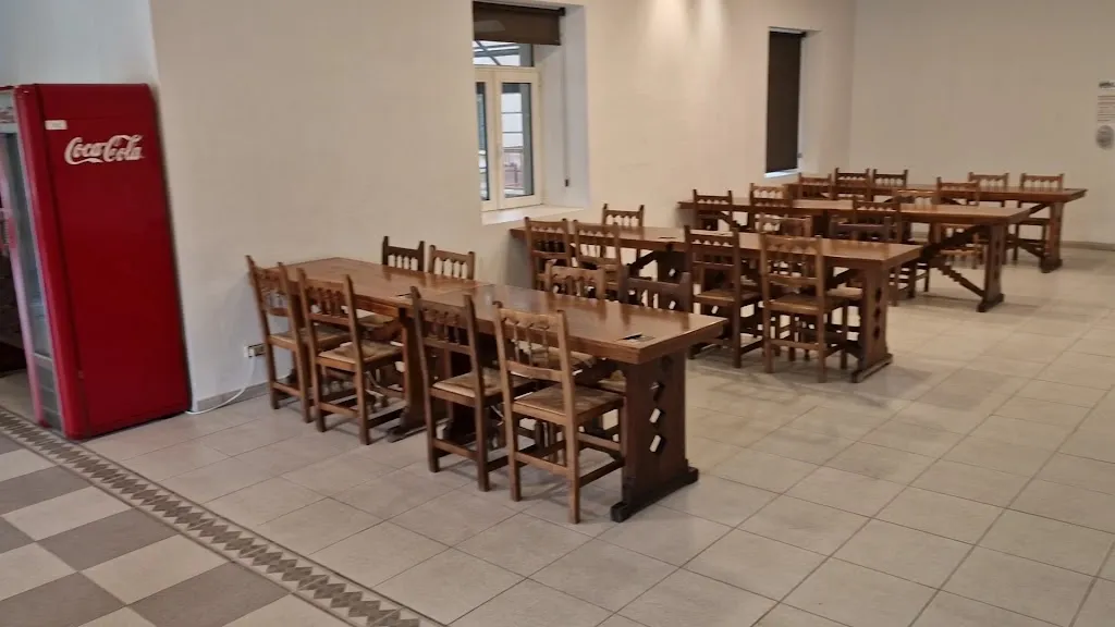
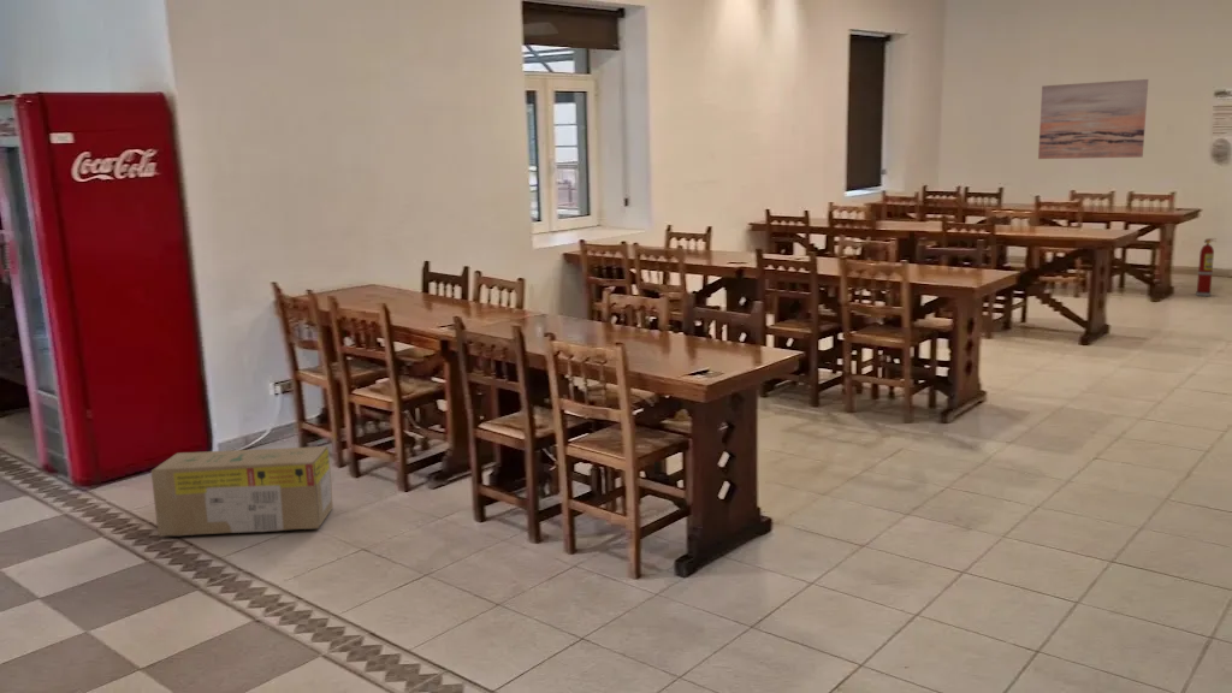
+ wall art [1037,78,1149,160]
+ cardboard box [150,445,334,538]
+ fire extinguisher [1195,237,1216,297]
